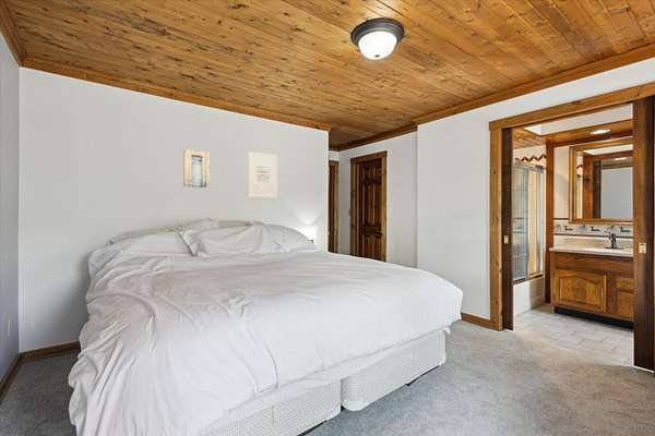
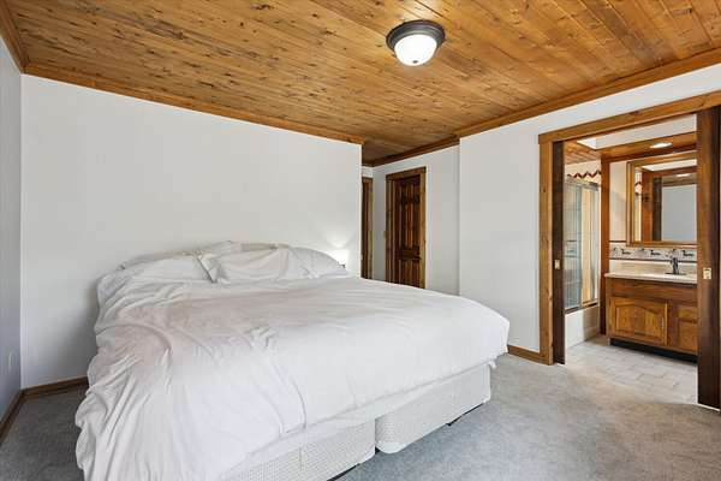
- wall art [248,150,278,198]
- wall art [182,148,211,189]
